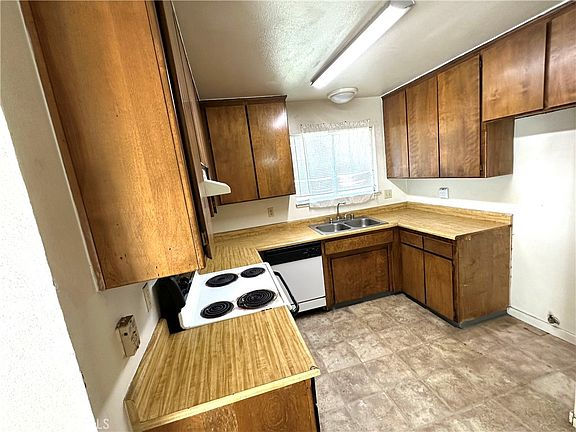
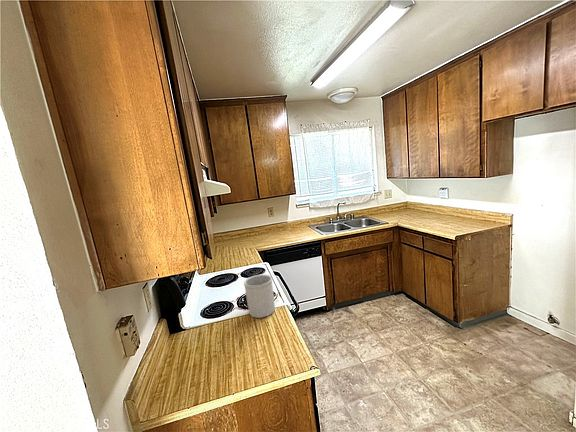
+ utensil holder [243,274,276,319]
